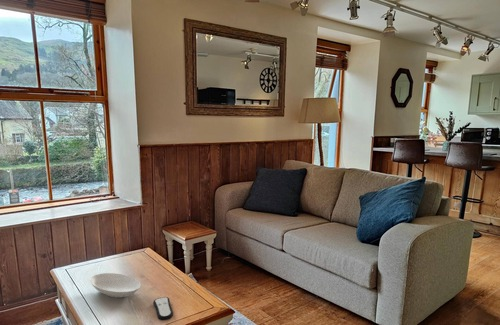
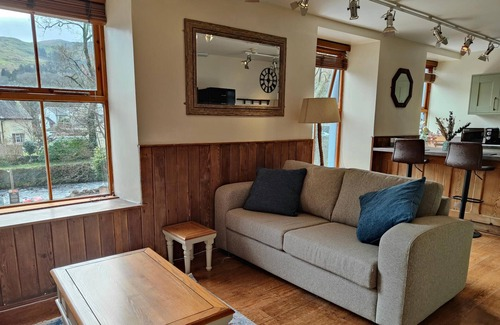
- remote control [152,296,174,321]
- bowl [89,272,141,299]
